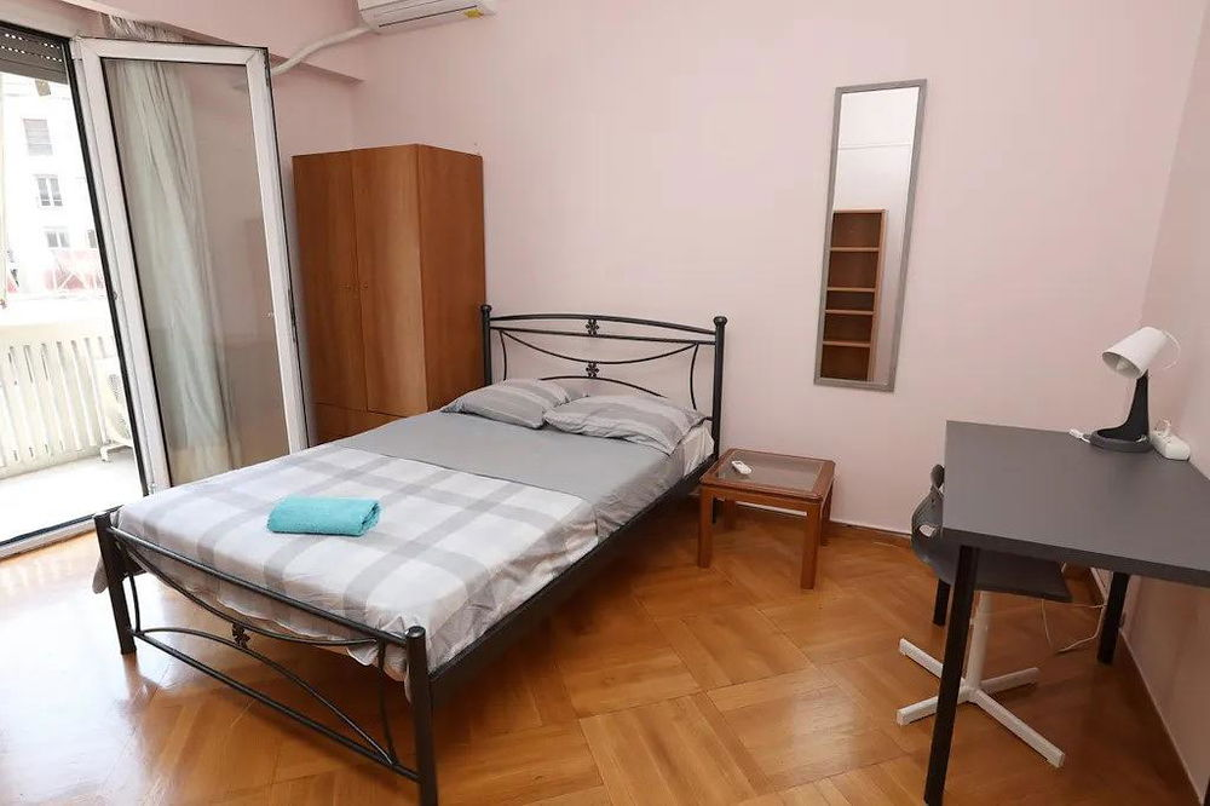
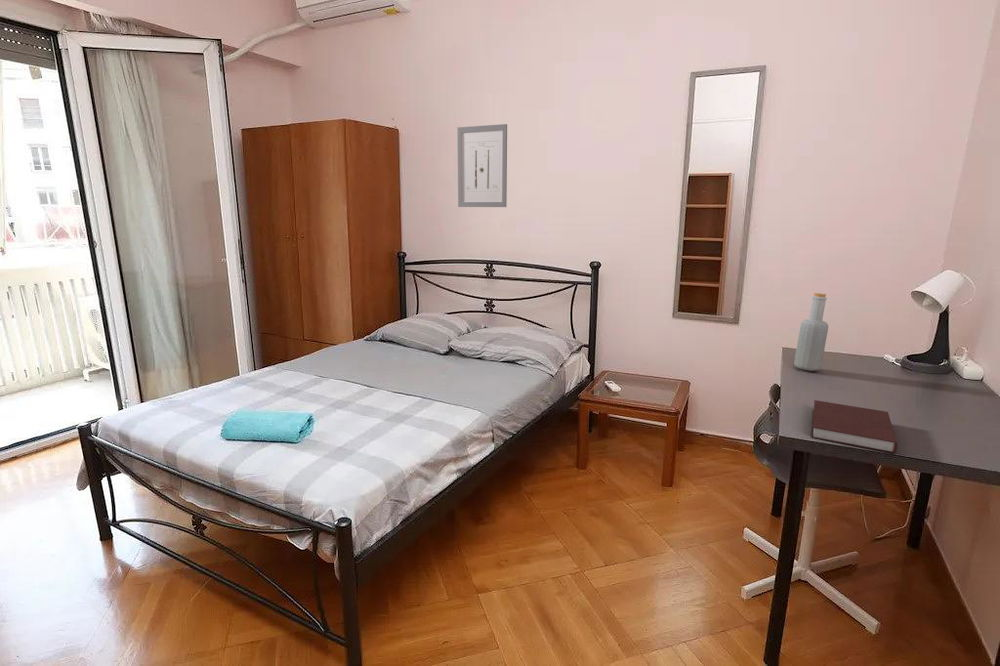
+ bottle [793,292,829,372]
+ notebook [810,399,898,454]
+ wall art [456,123,508,208]
